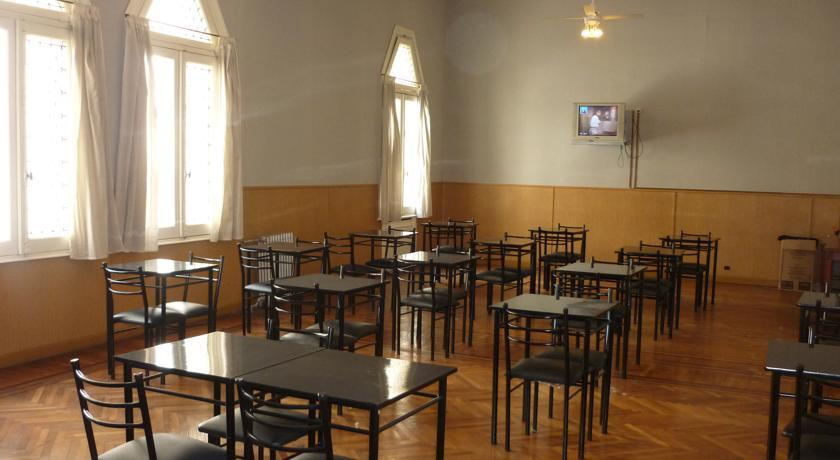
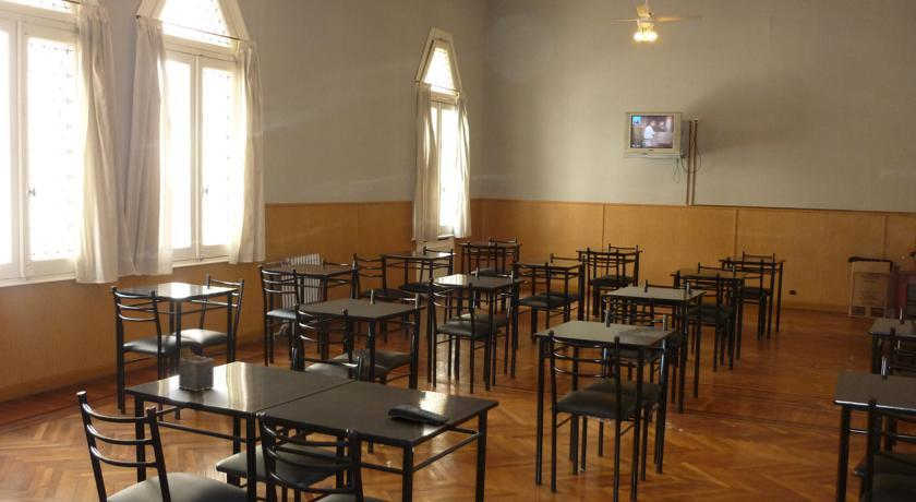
+ remote control [387,404,451,427]
+ napkin holder [178,346,215,393]
